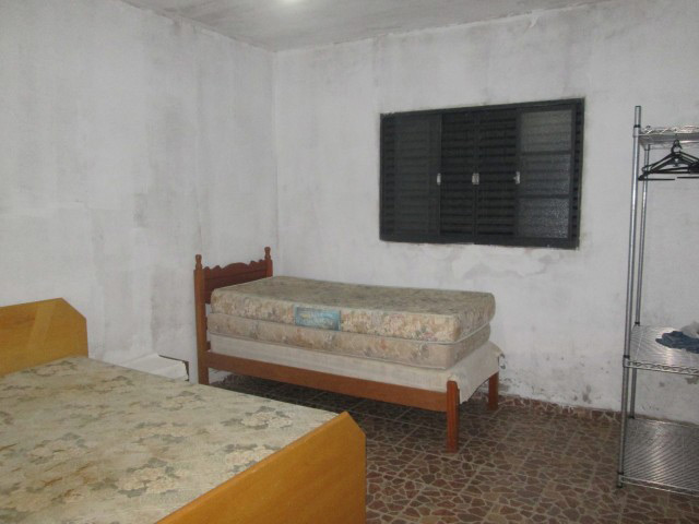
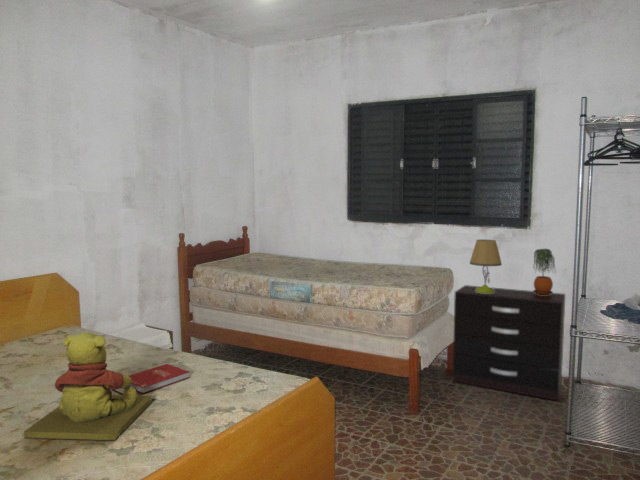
+ table lamp [469,238,503,293]
+ teddy bear [23,331,153,442]
+ book [128,363,191,394]
+ dresser [452,284,566,402]
+ potted plant [532,248,557,295]
